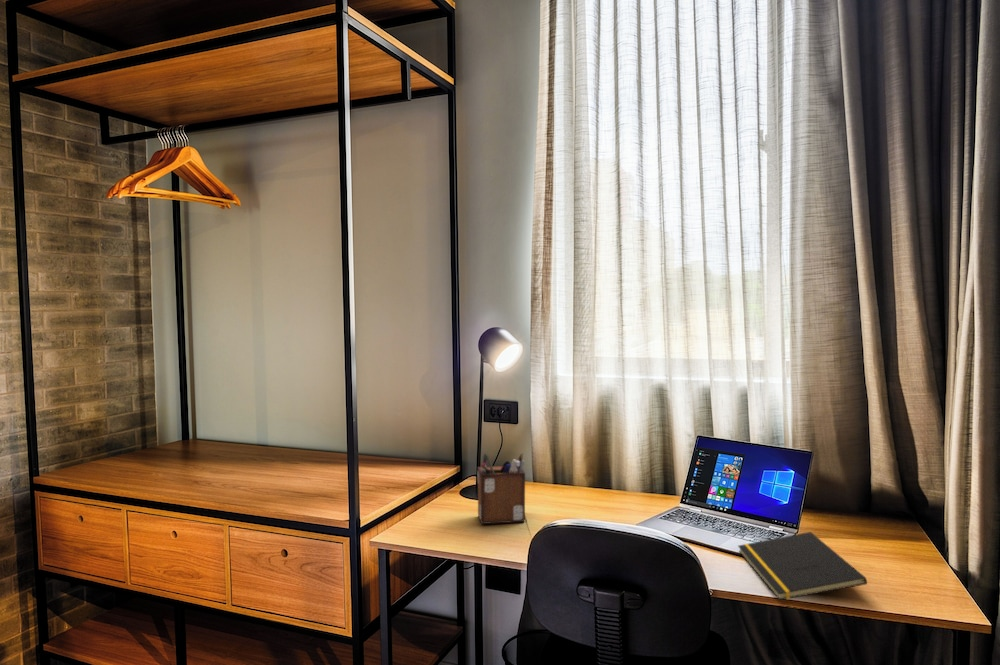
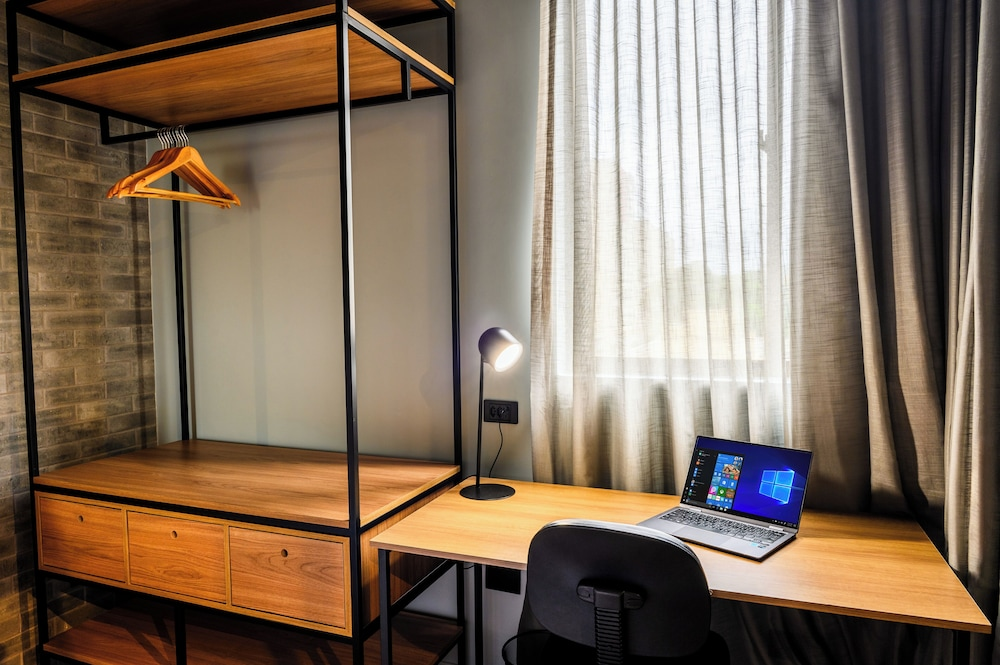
- notepad [737,531,868,601]
- desk organizer [477,452,526,525]
